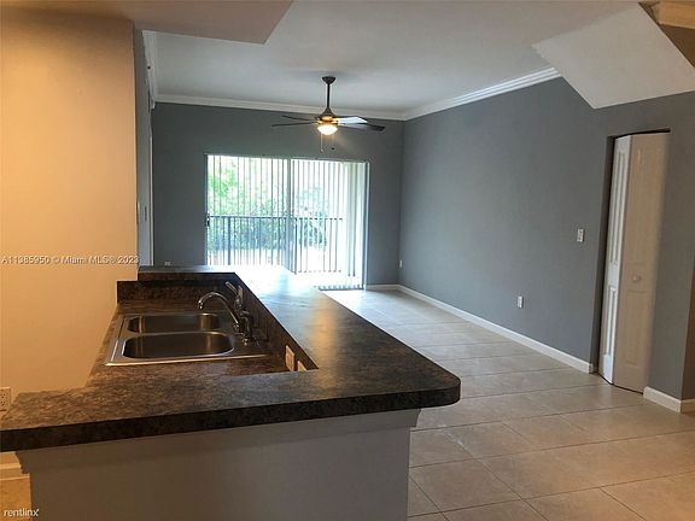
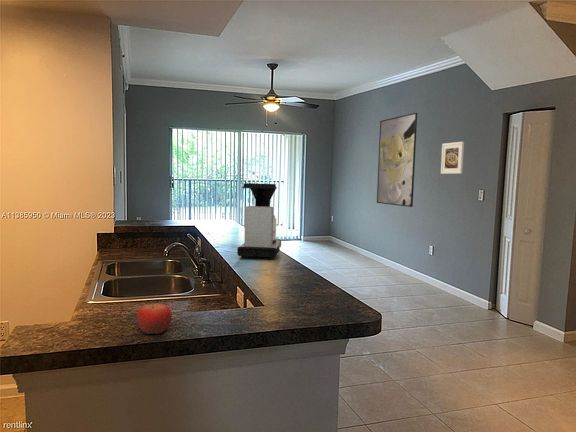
+ fruit [136,300,173,335]
+ coffee maker [236,182,282,260]
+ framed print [376,112,418,208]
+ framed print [440,141,465,175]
